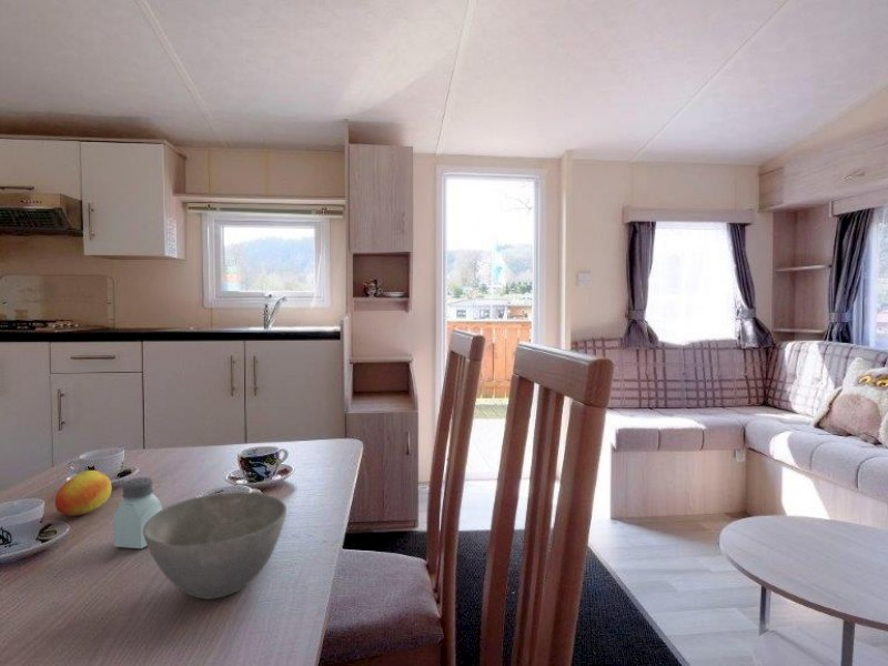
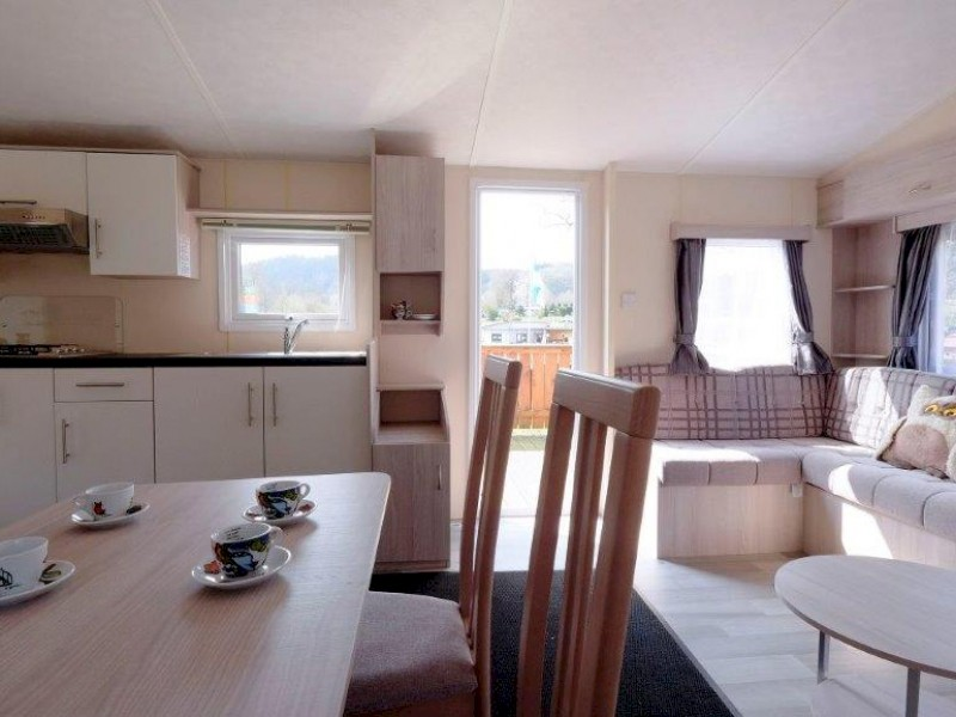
- bowl [143,491,287,601]
- fruit [54,470,113,517]
- saltshaker [112,476,163,549]
